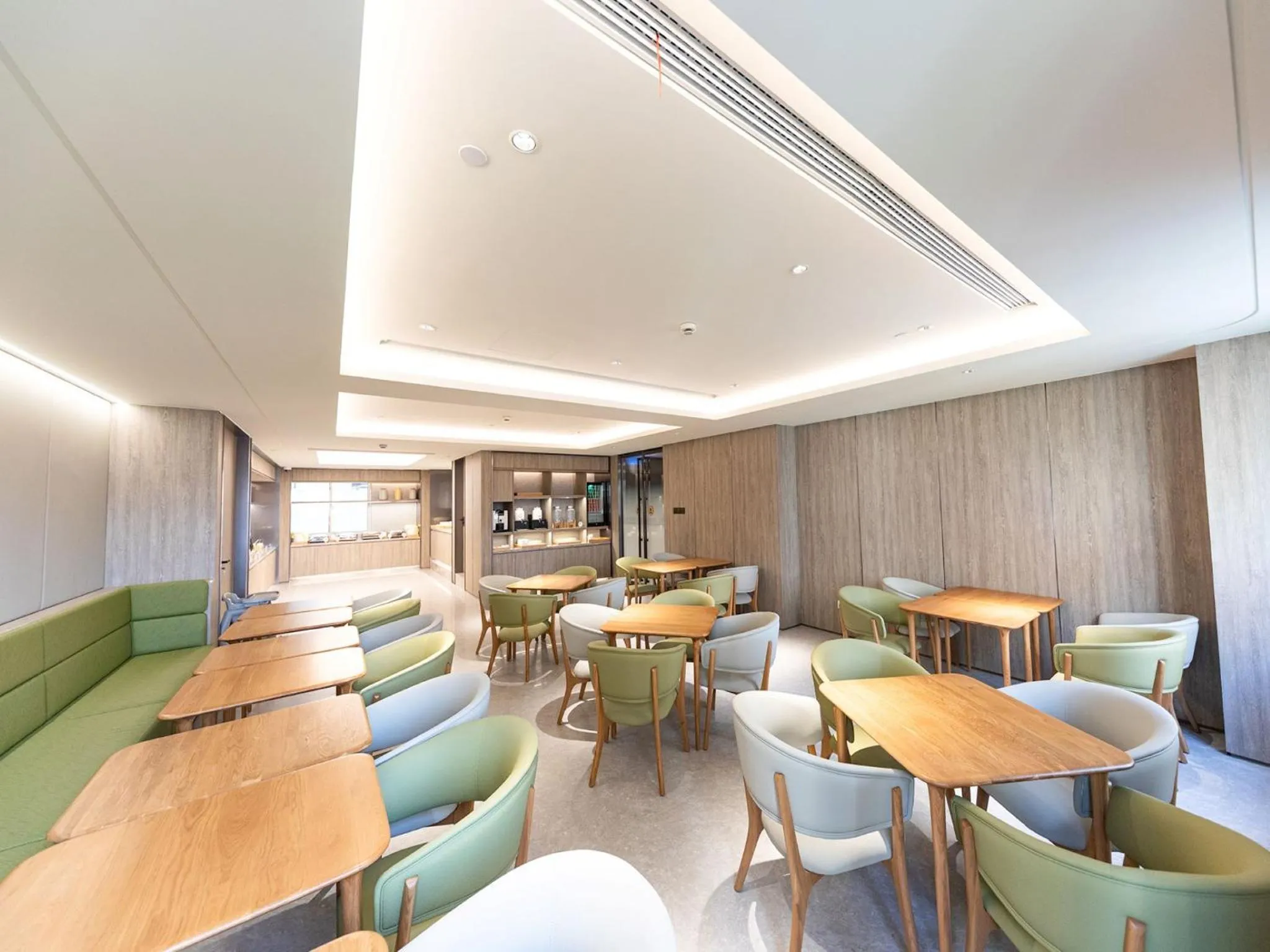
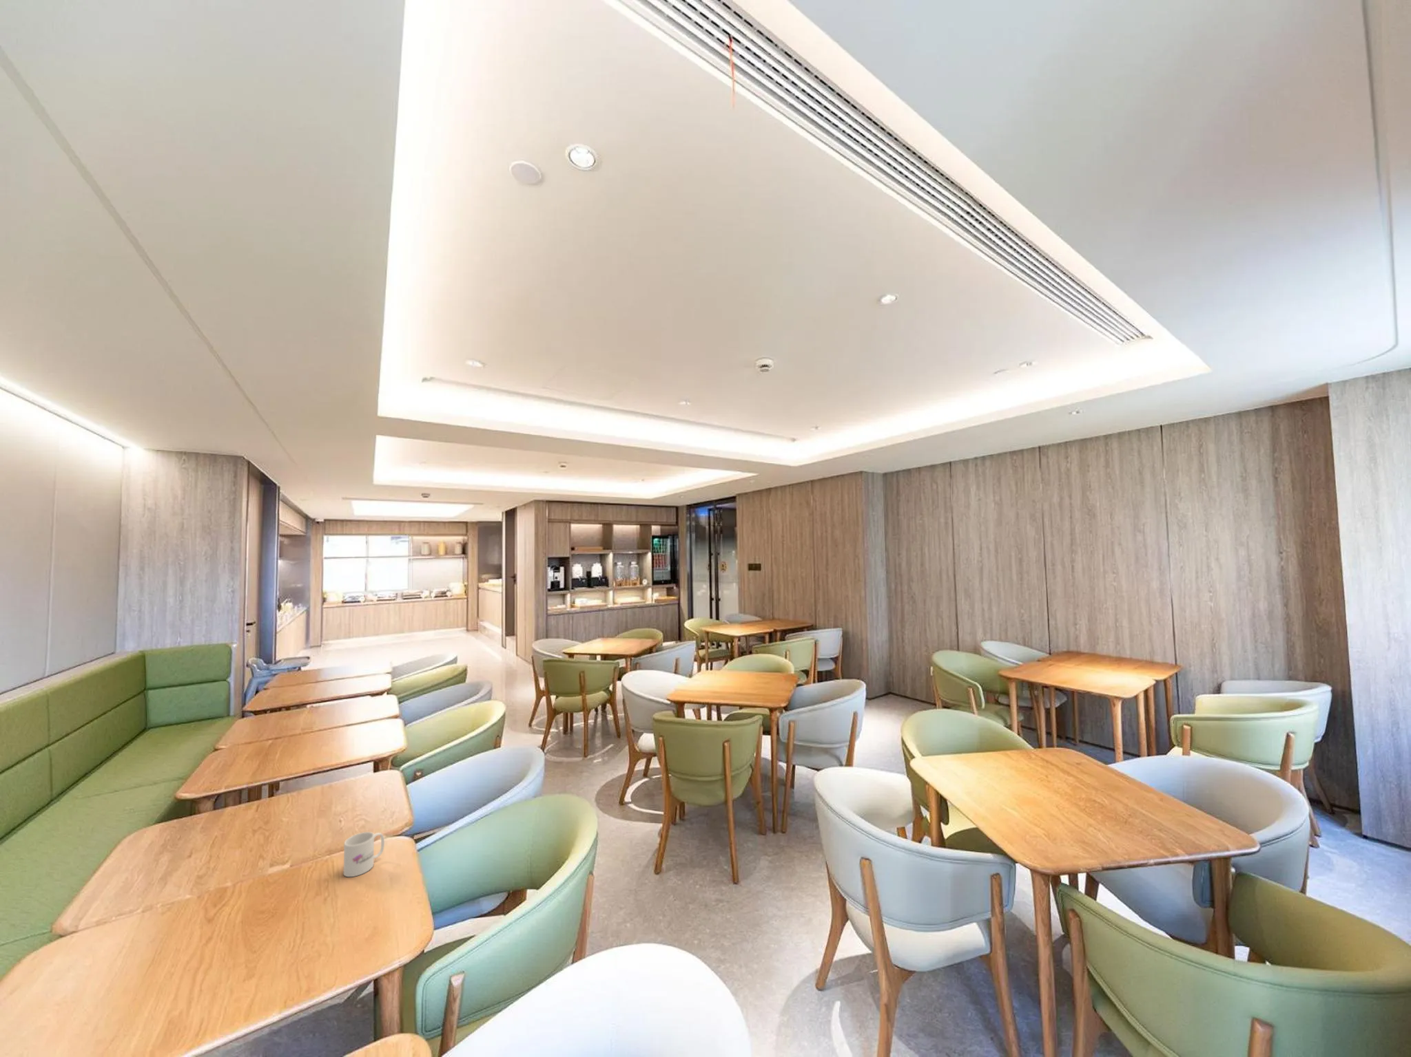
+ mug [343,832,386,877]
